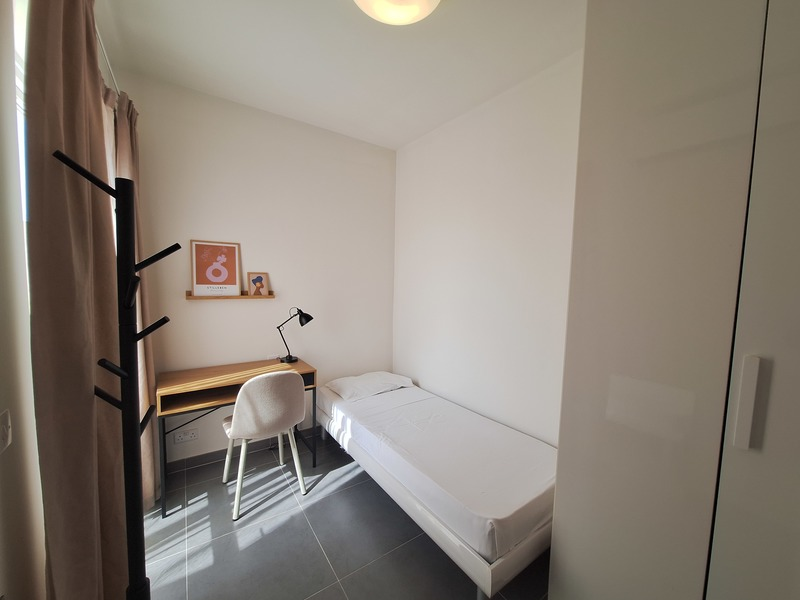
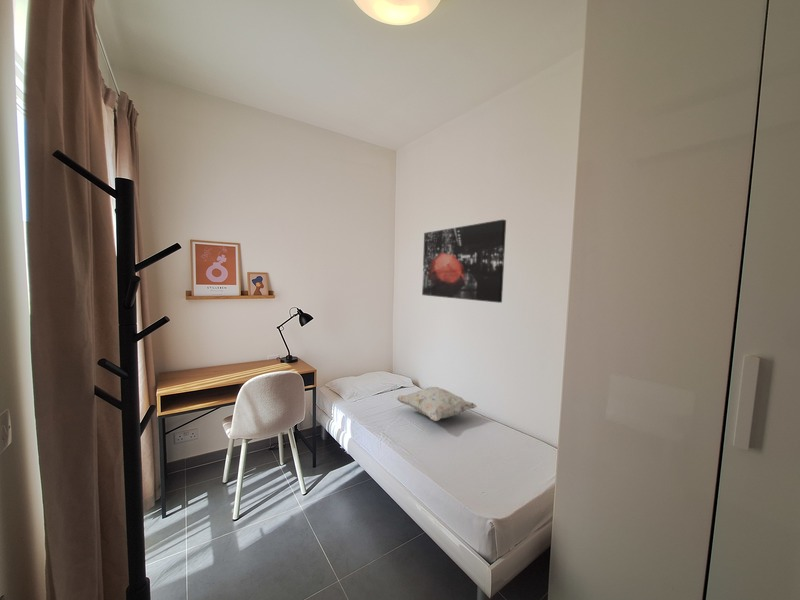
+ decorative pillow [395,386,478,422]
+ wall art [421,219,507,304]
